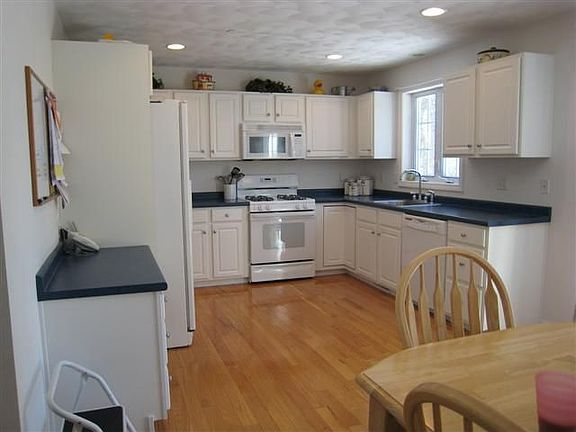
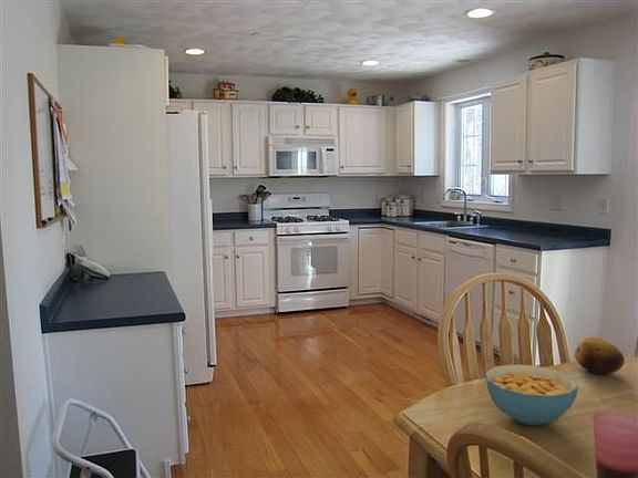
+ fruit [574,336,626,375]
+ cereal bowl [484,363,579,426]
